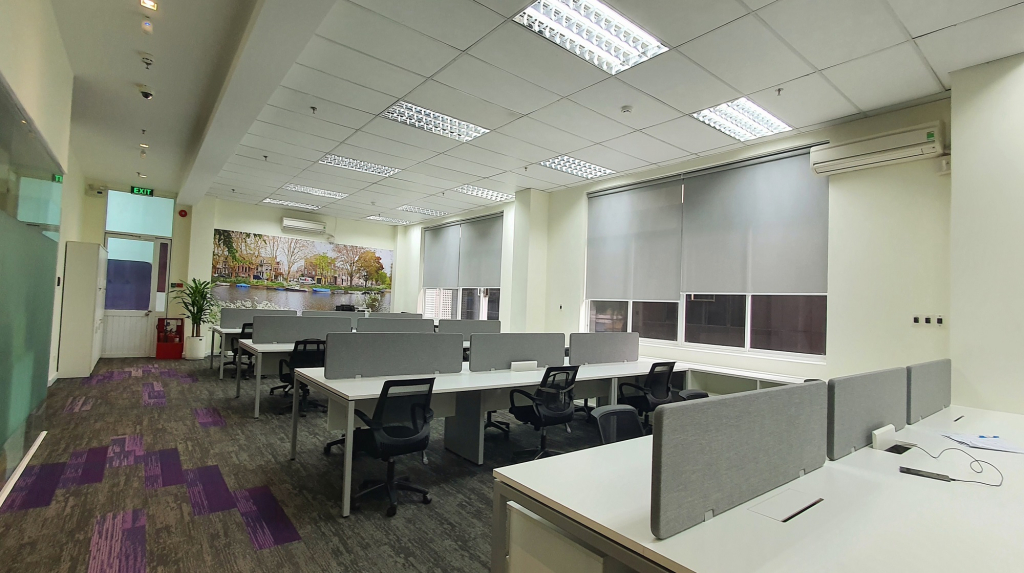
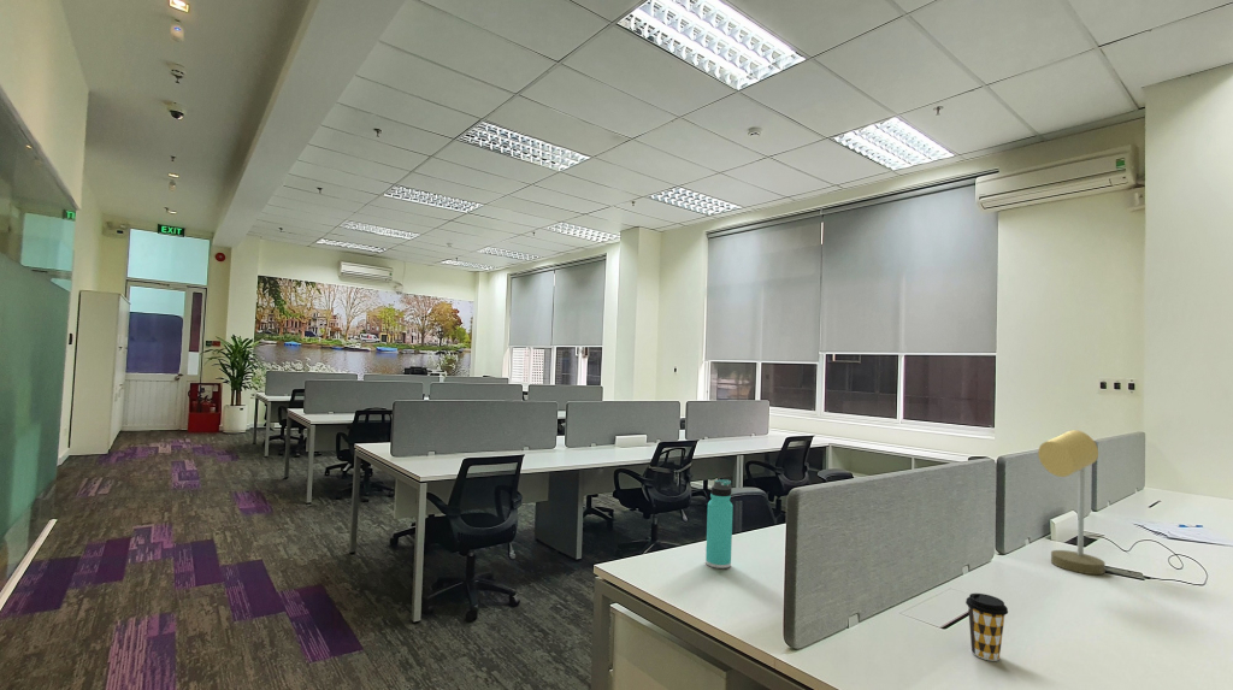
+ thermos bottle [704,478,735,570]
+ desk lamp [1037,429,1107,576]
+ coffee cup [964,592,1009,662]
